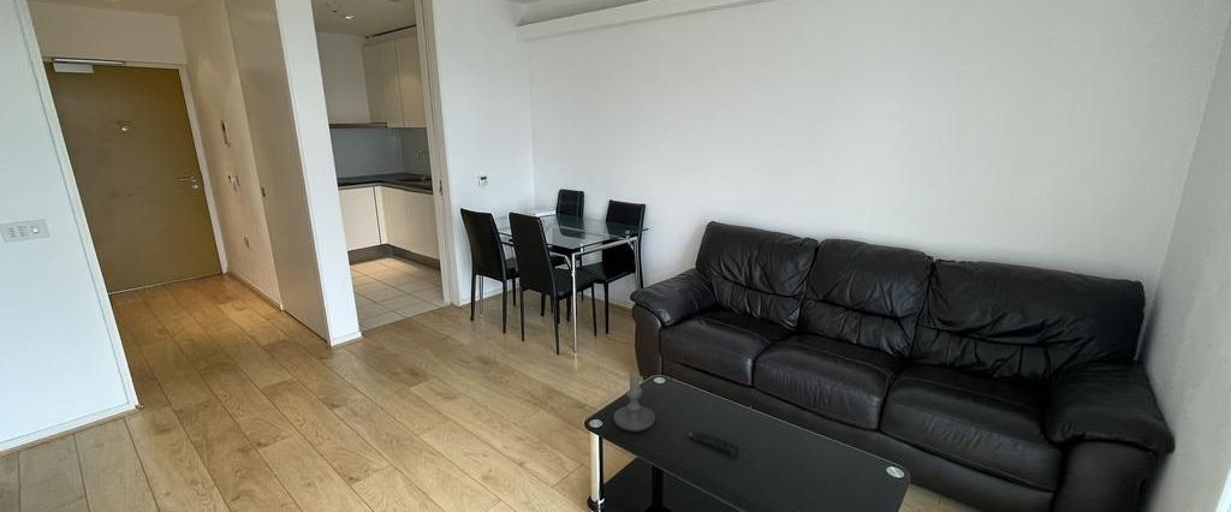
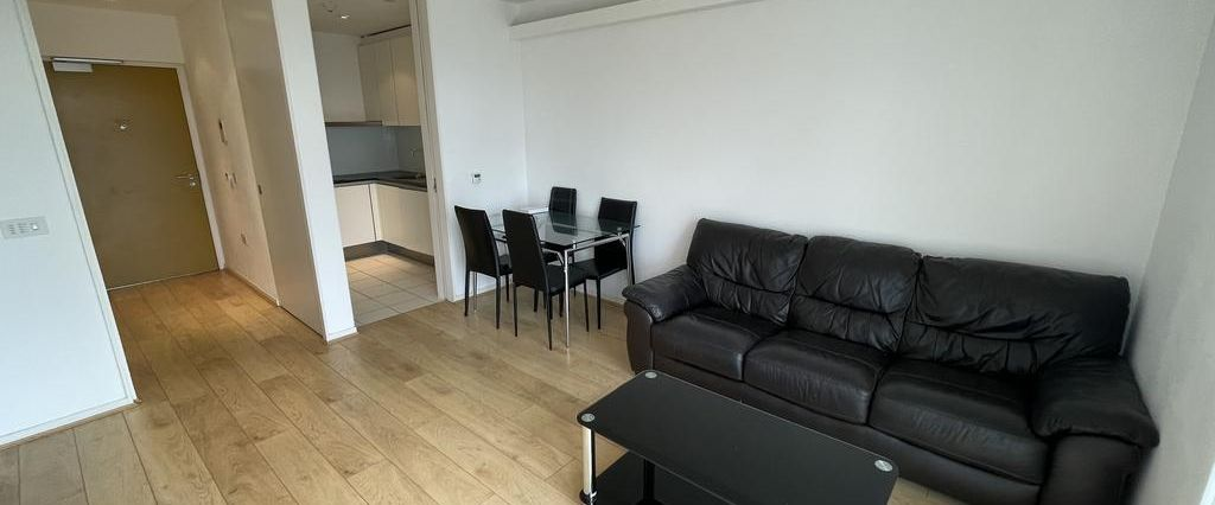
- candle [612,369,656,433]
- remote control [688,431,741,458]
